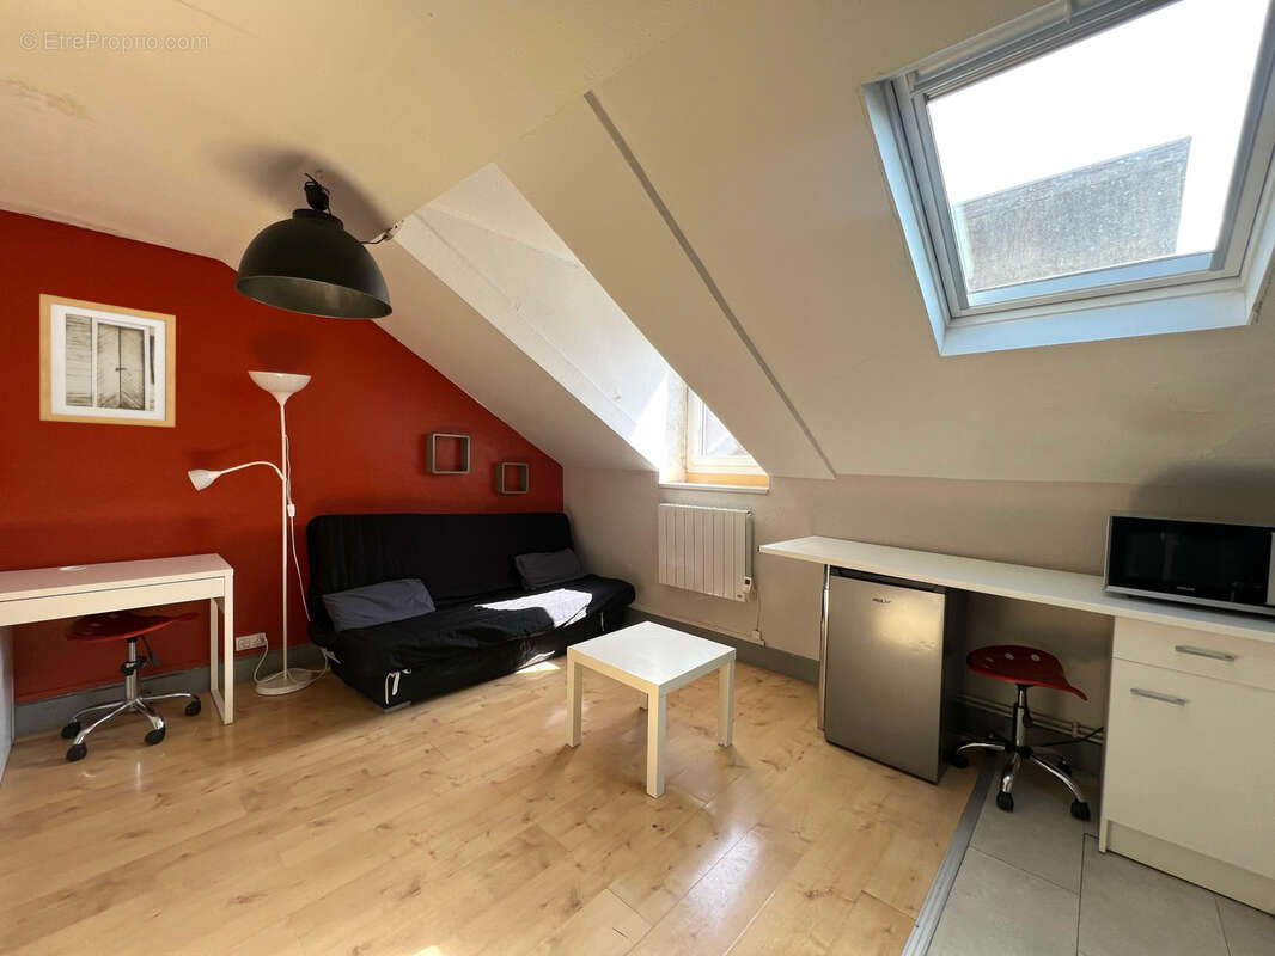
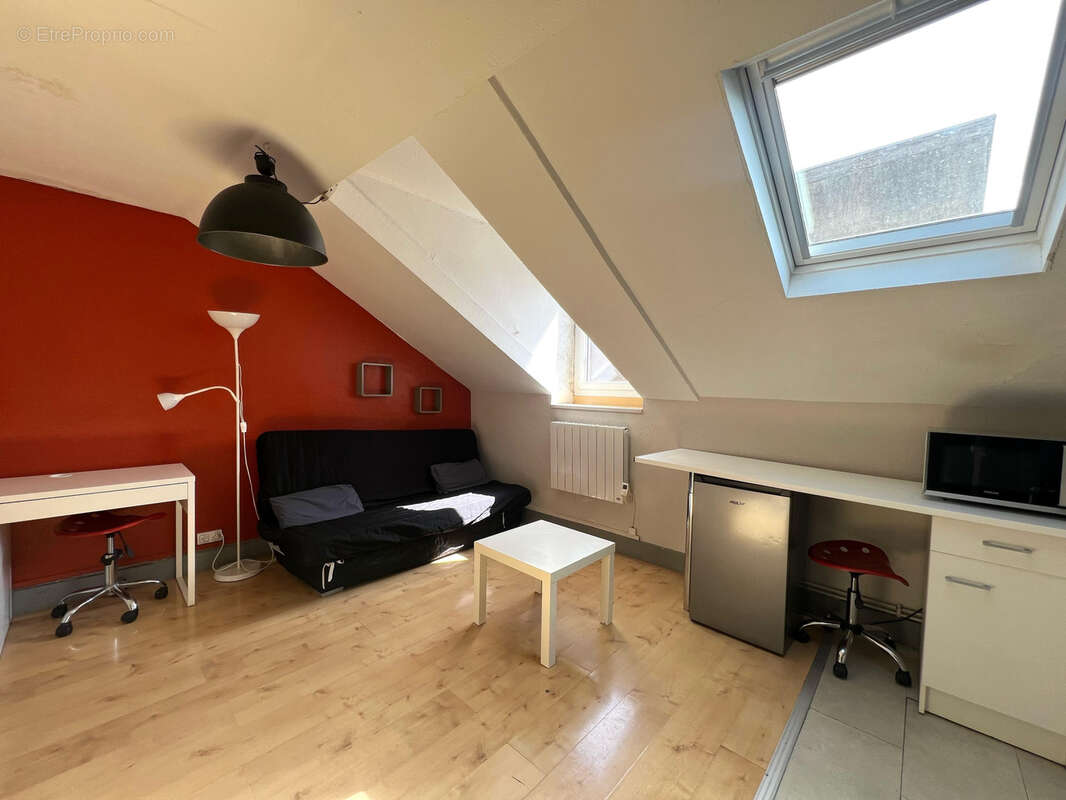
- wall art [38,293,177,428]
